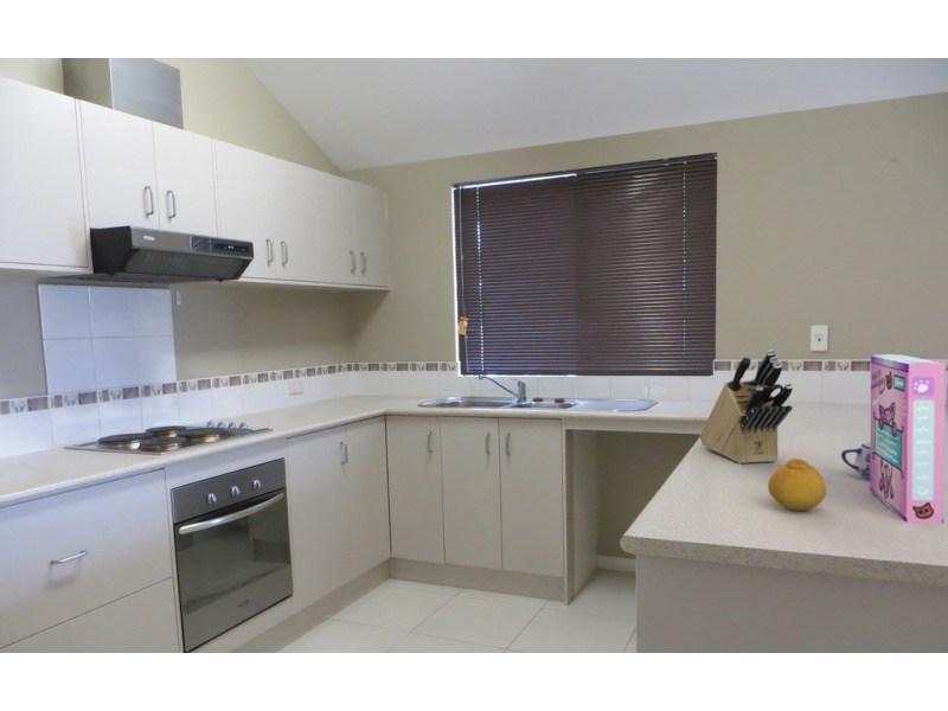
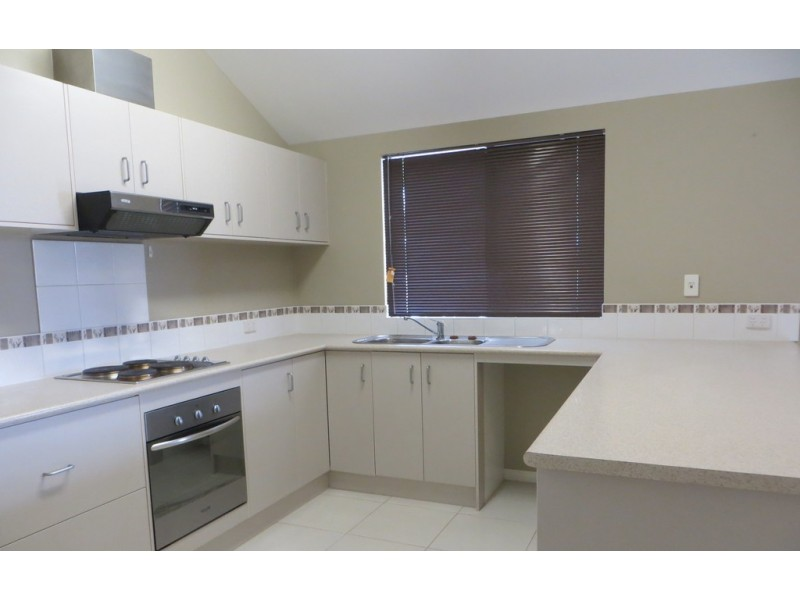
- teapot [840,441,871,480]
- knife block [699,348,794,465]
- fruit [767,457,827,512]
- cereal box [869,353,947,525]
